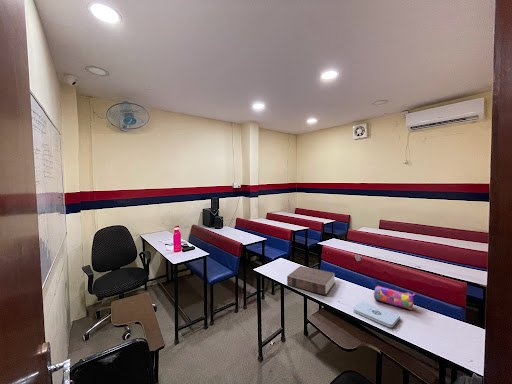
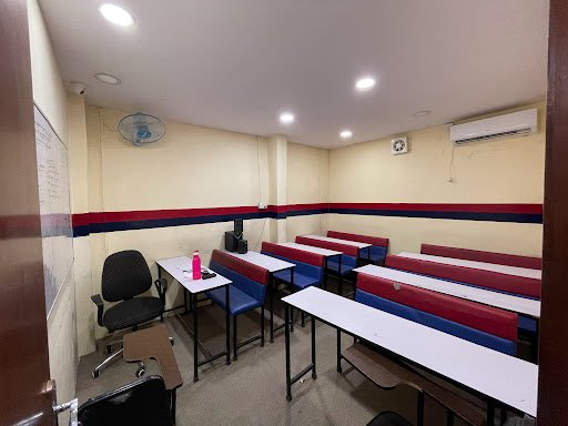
- pencil case [373,285,416,311]
- book [286,265,336,296]
- notepad [352,300,401,328]
